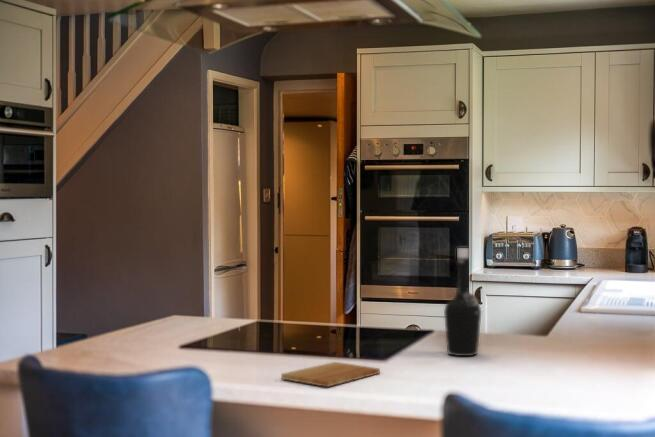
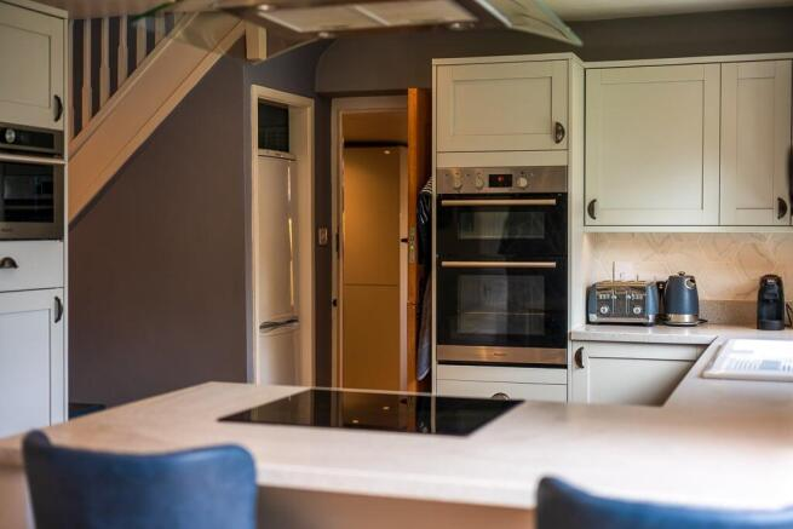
- cutting board [280,361,381,388]
- bottle [443,247,482,357]
